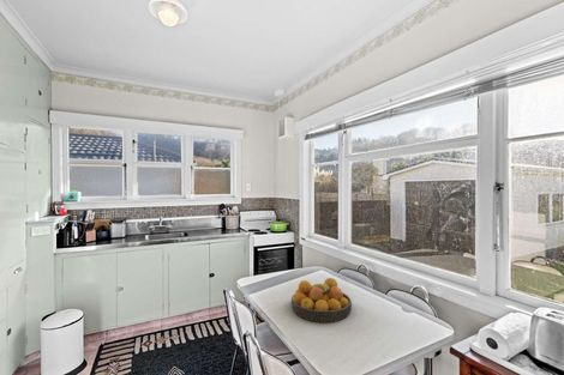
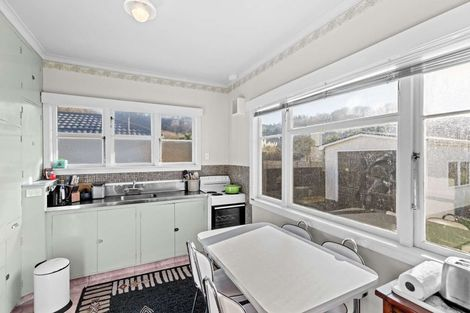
- fruit bowl [290,277,353,323]
